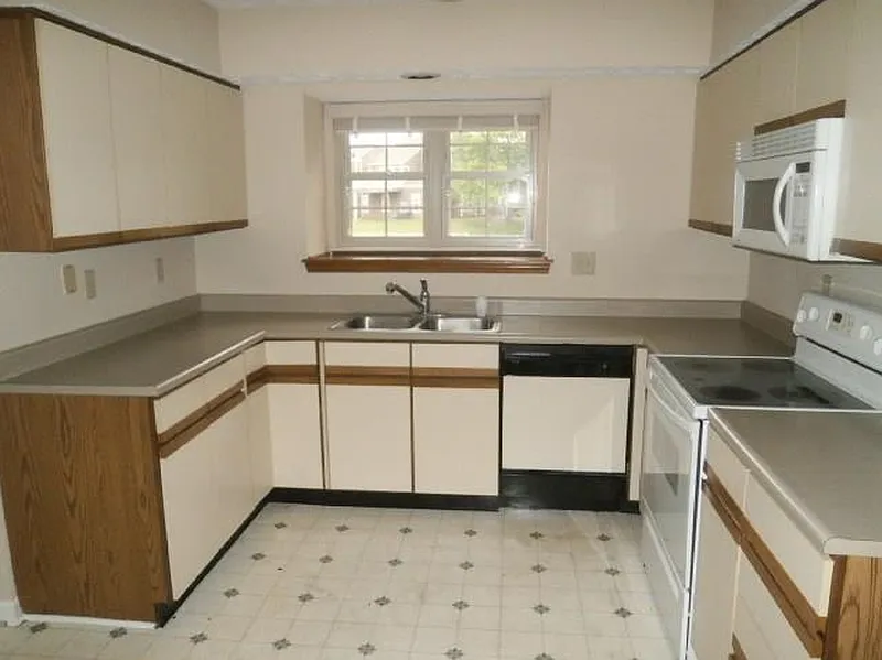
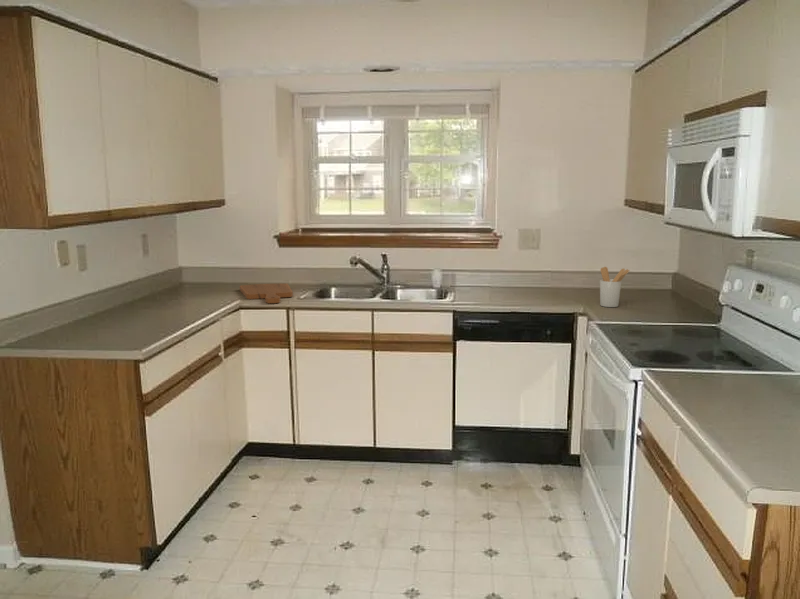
+ cutting board [239,283,294,304]
+ utensil holder [599,266,631,308]
